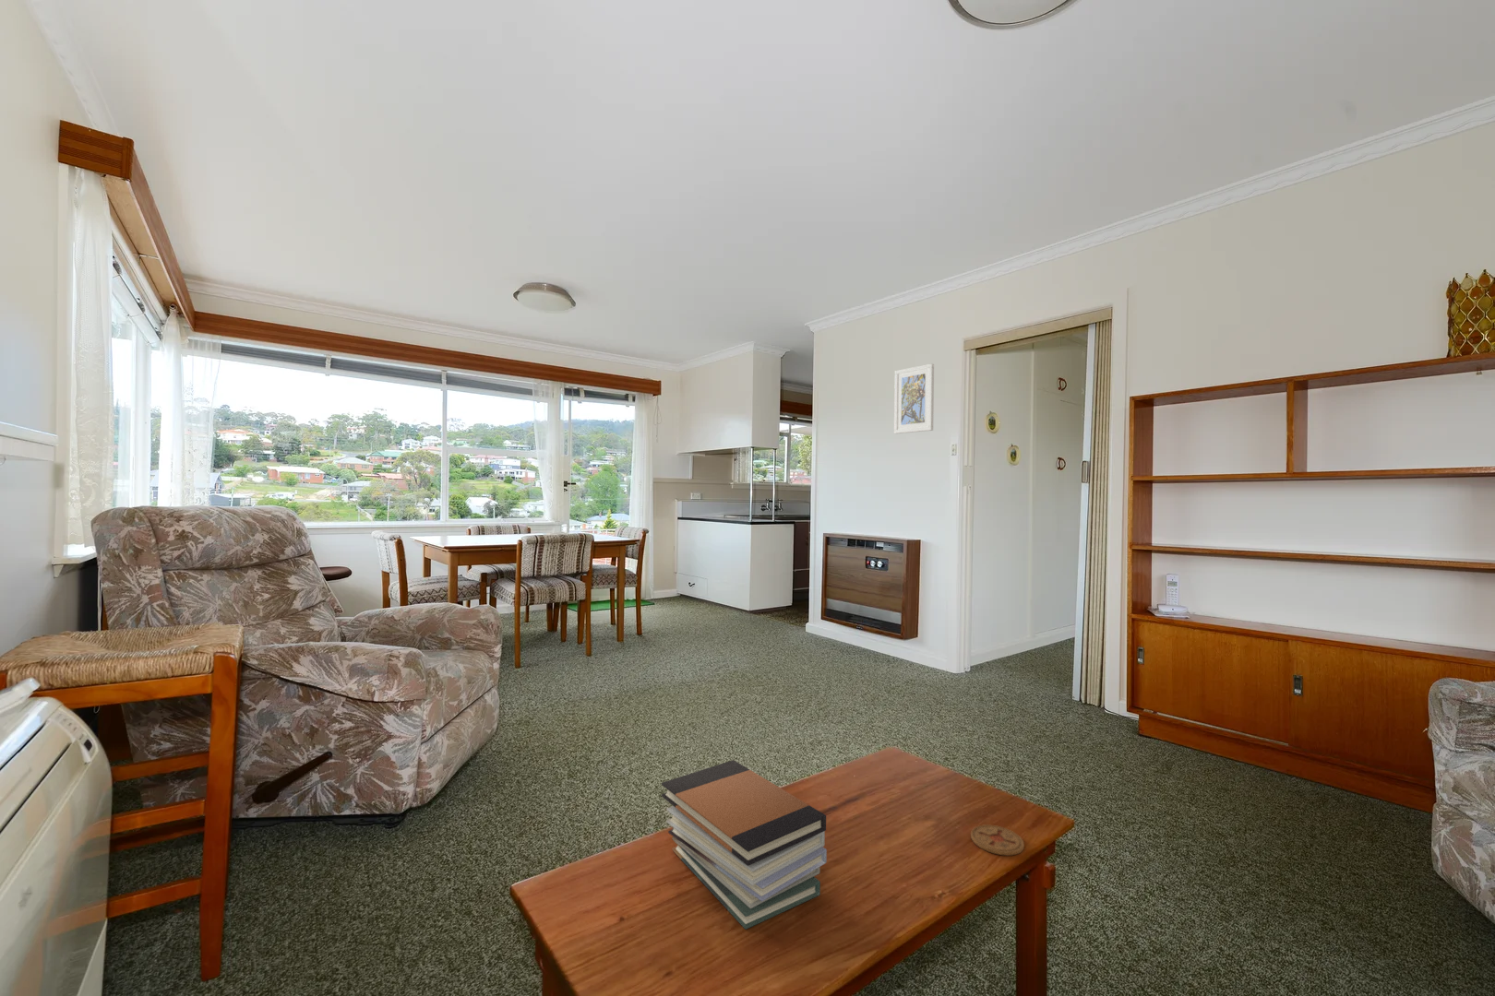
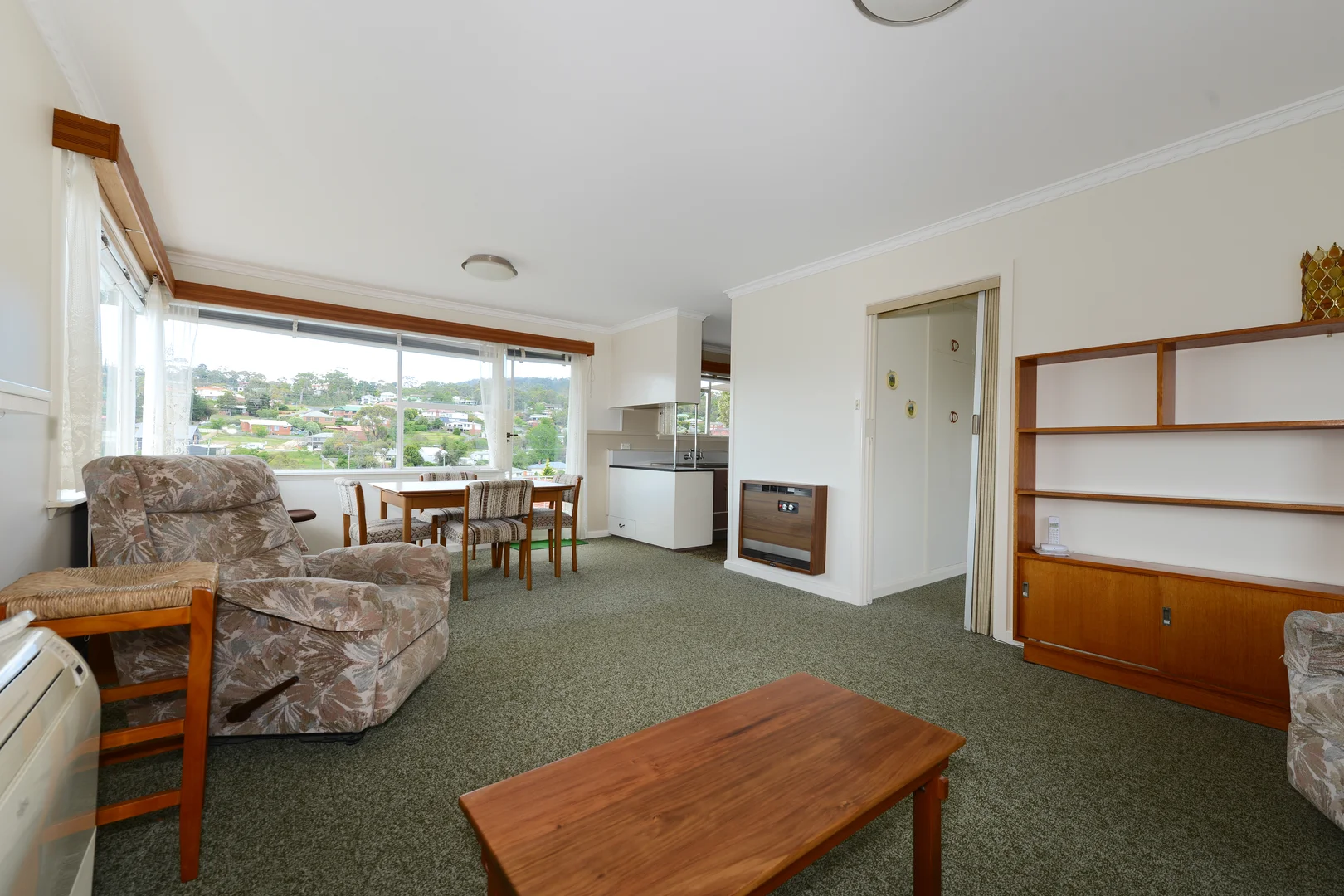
- book stack [661,759,828,930]
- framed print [893,362,934,435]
- coaster [970,824,1026,857]
